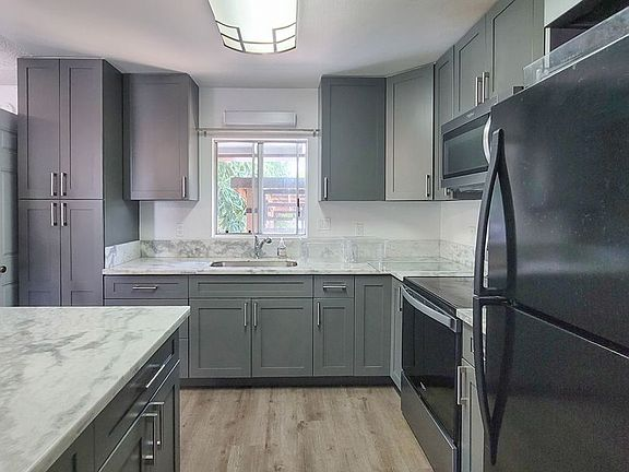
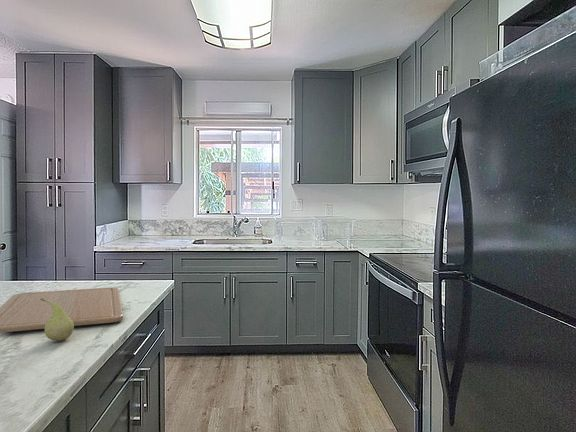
+ fruit [40,298,75,342]
+ chopping board [0,286,124,334]
